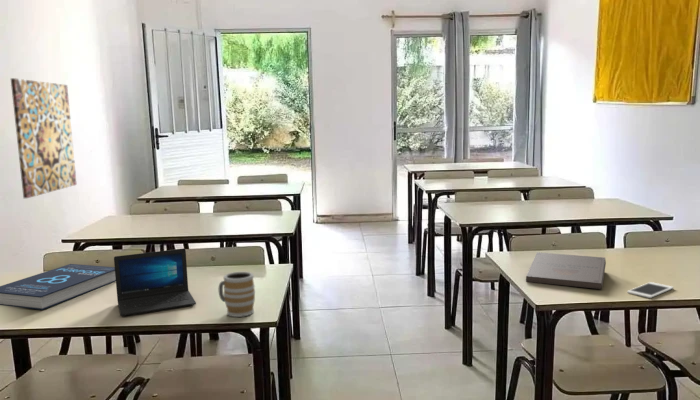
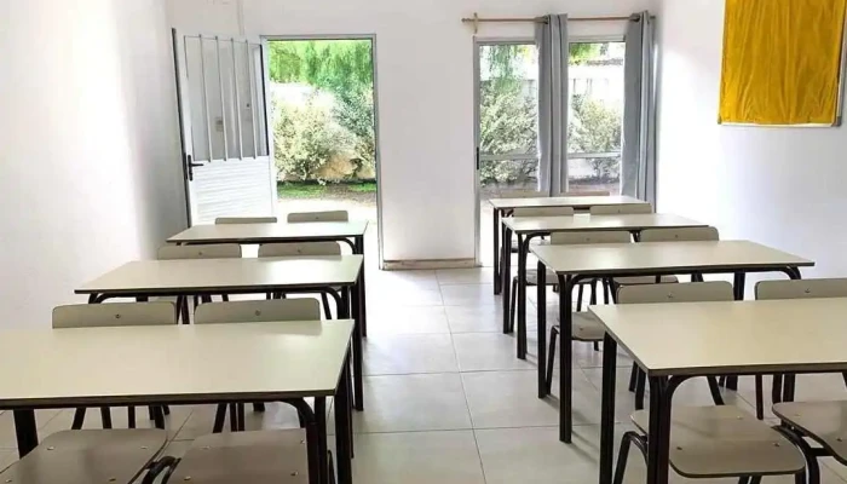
- cell phone [626,281,674,299]
- book [0,263,116,311]
- wall art [10,77,78,199]
- mug [218,271,256,318]
- laptop [113,247,197,317]
- pizza box [525,251,607,290]
